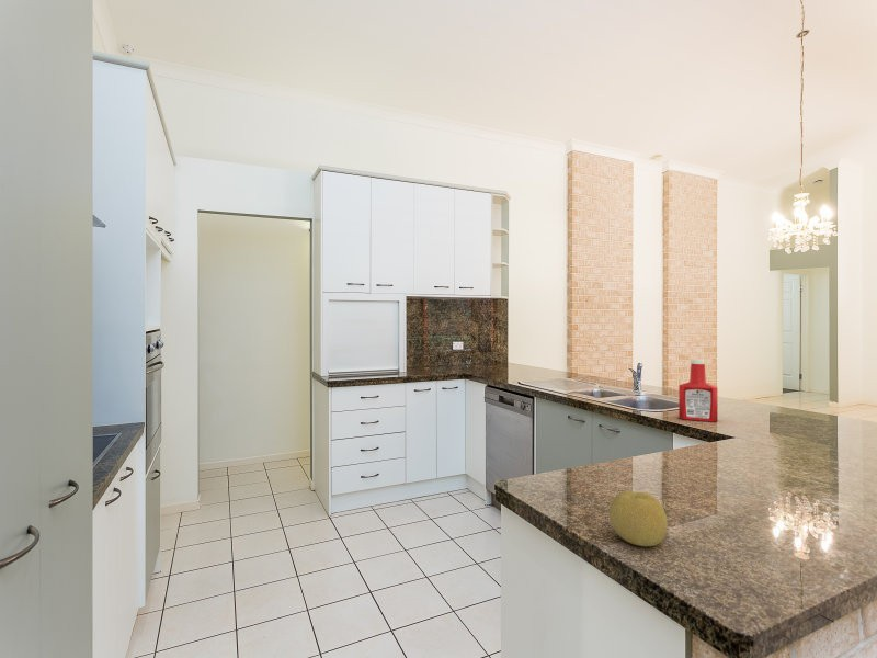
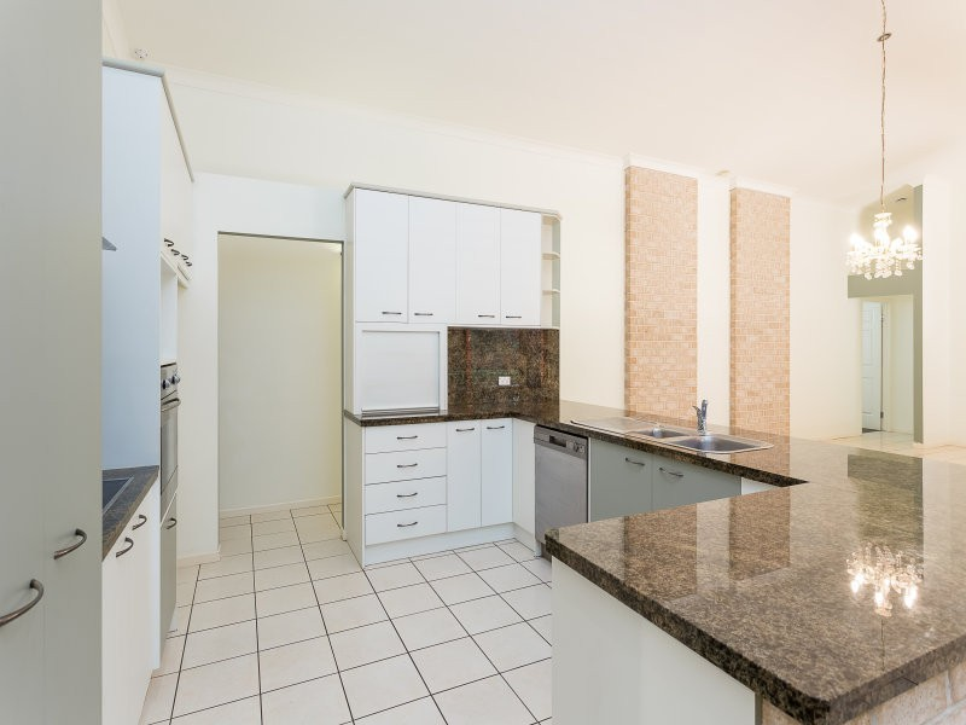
- fruit [608,490,669,547]
- soap bottle [677,359,718,423]
